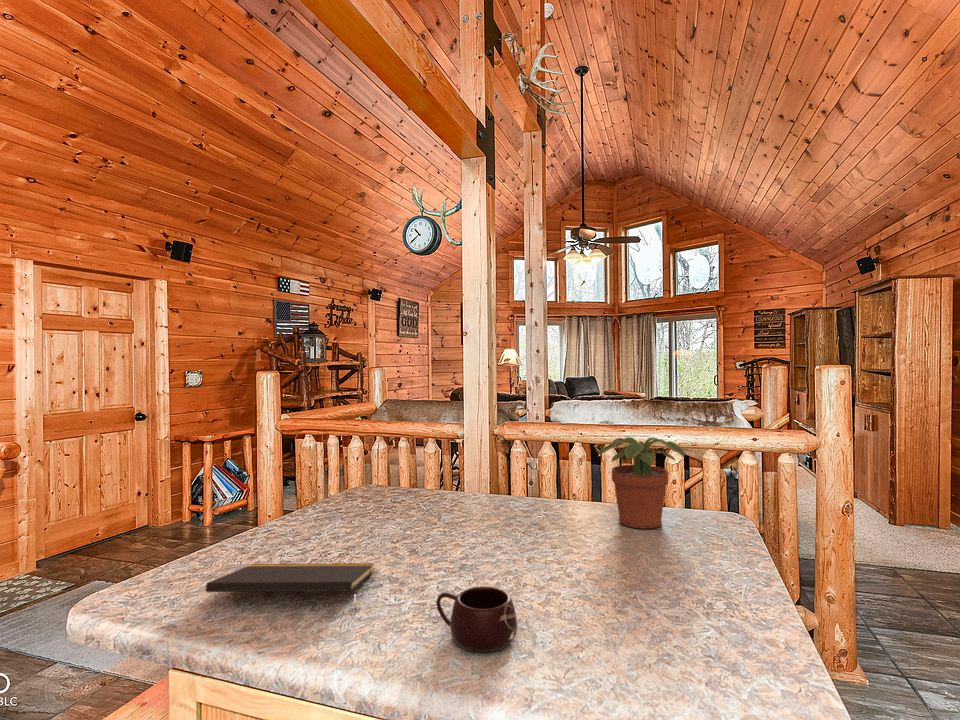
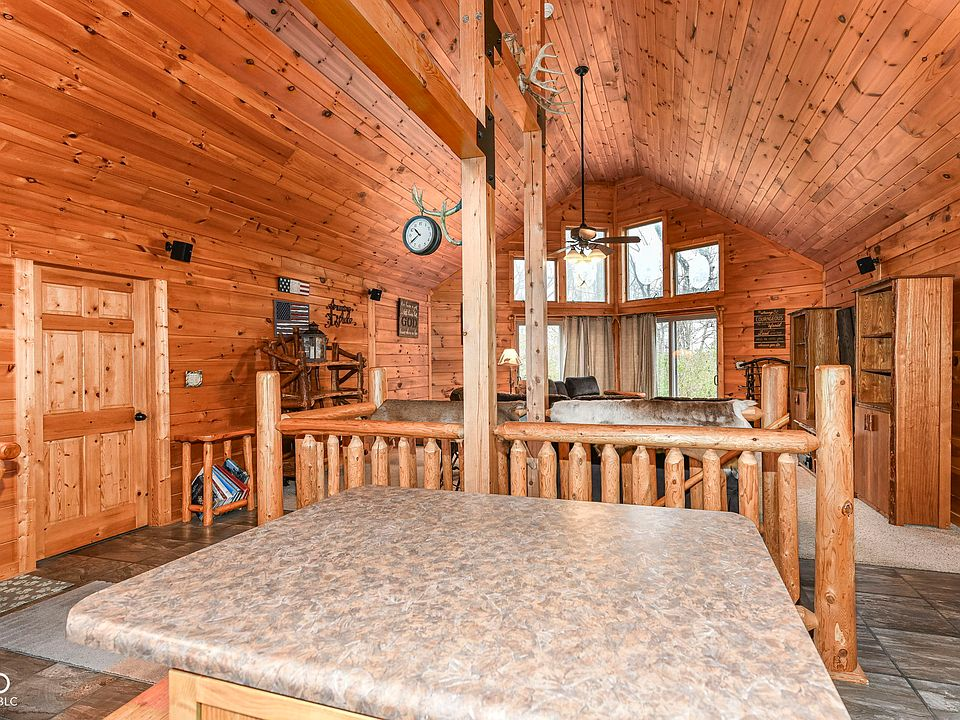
- notepad [205,562,375,612]
- mug [435,586,518,653]
- potted plant [598,436,686,530]
